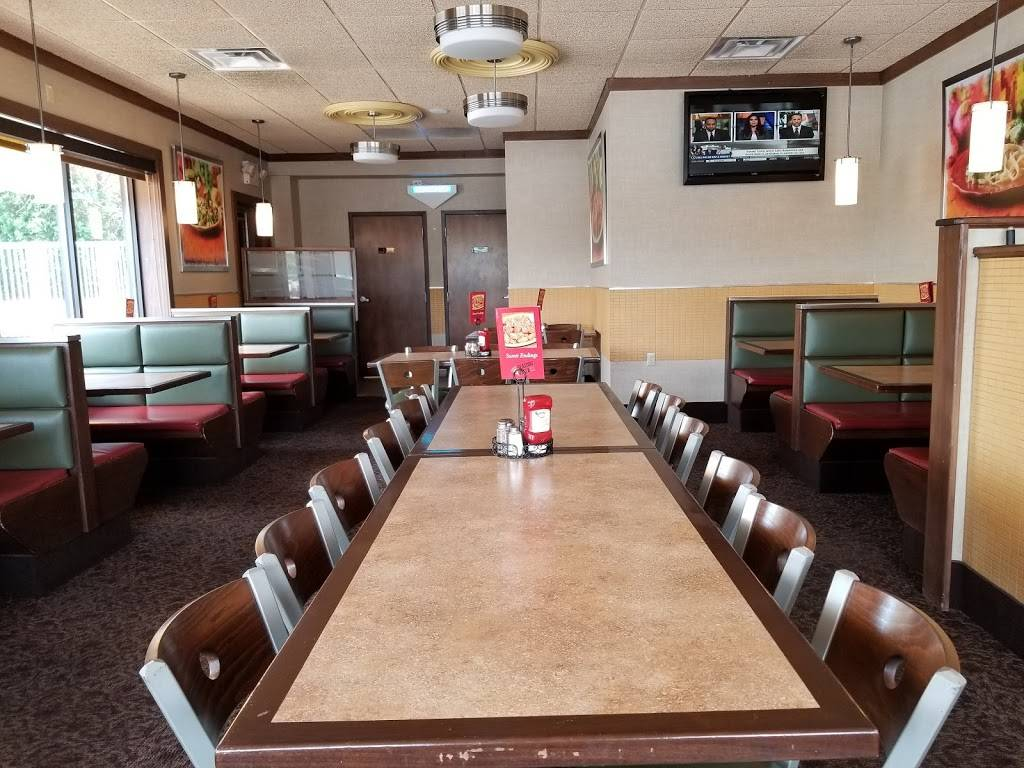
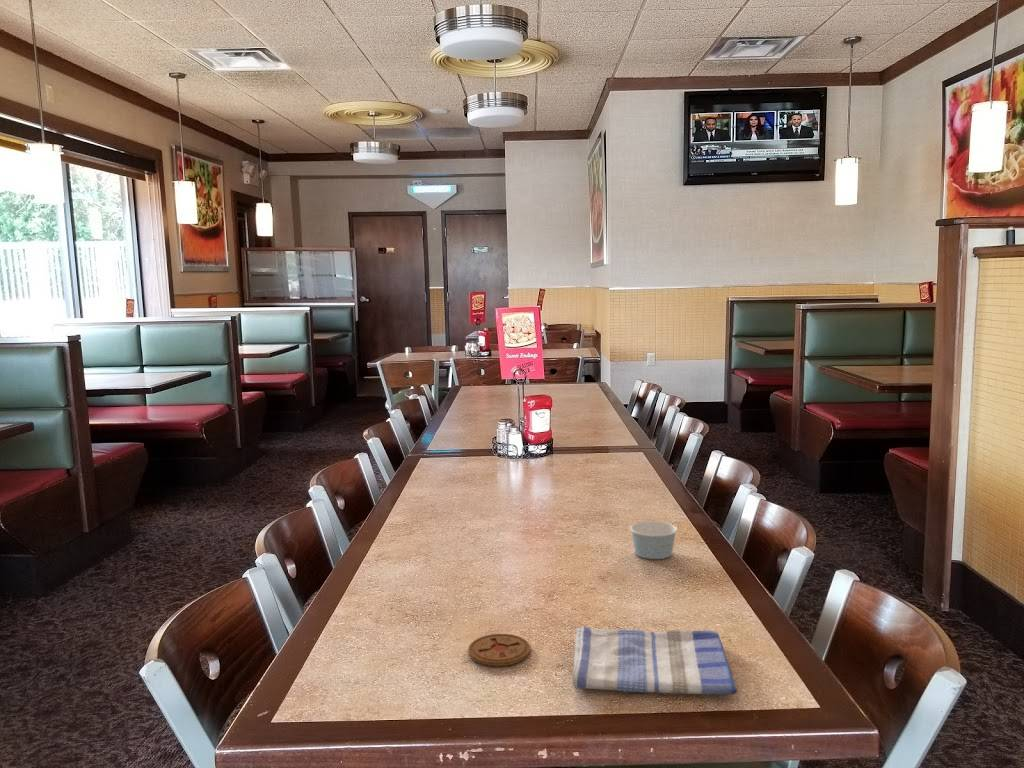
+ paper cup [629,520,678,560]
+ dish towel [572,625,738,696]
+ coaster [467,633,532,667]
